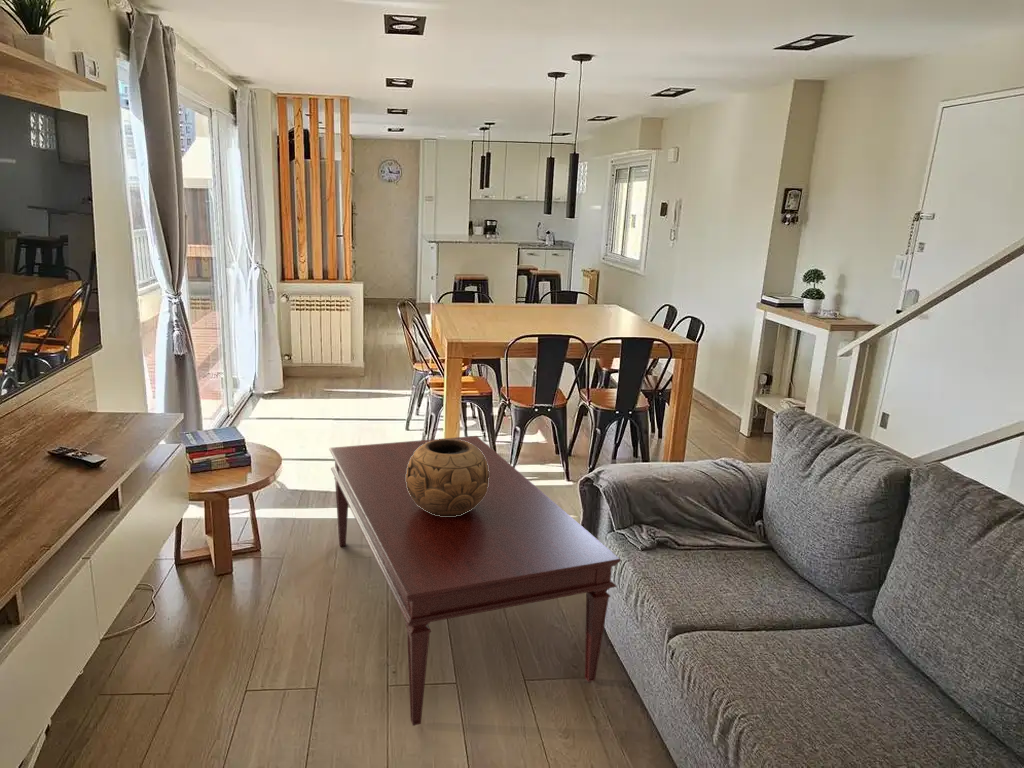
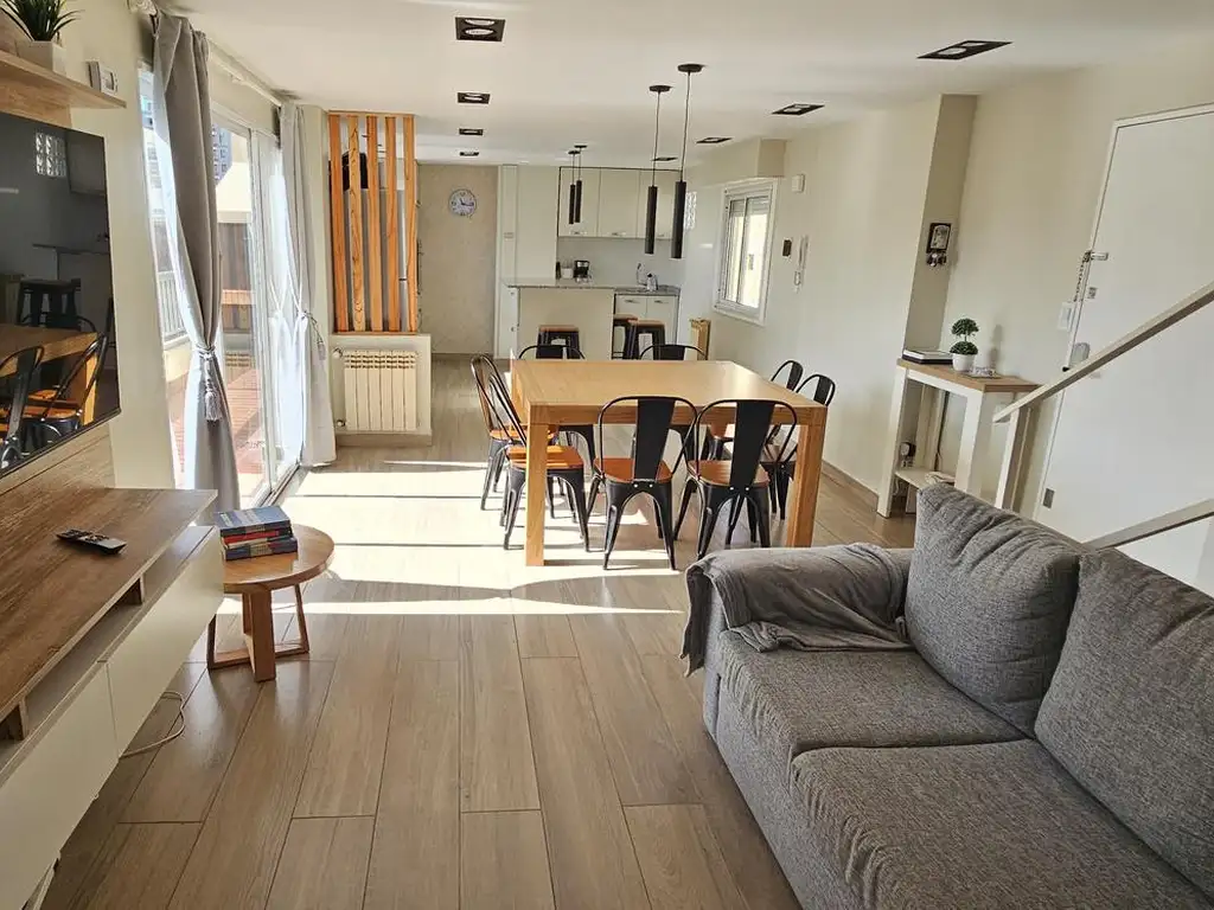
- coffee table [328,435,622,727]
- decorative bowl [406,438,489,516]
